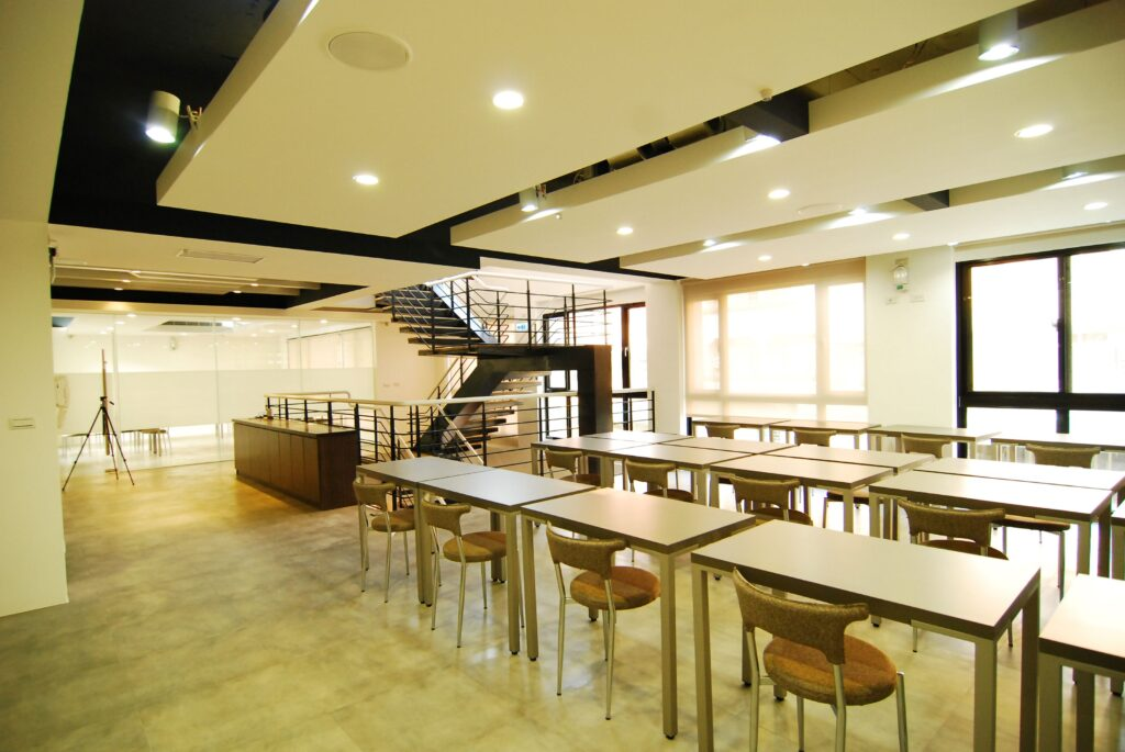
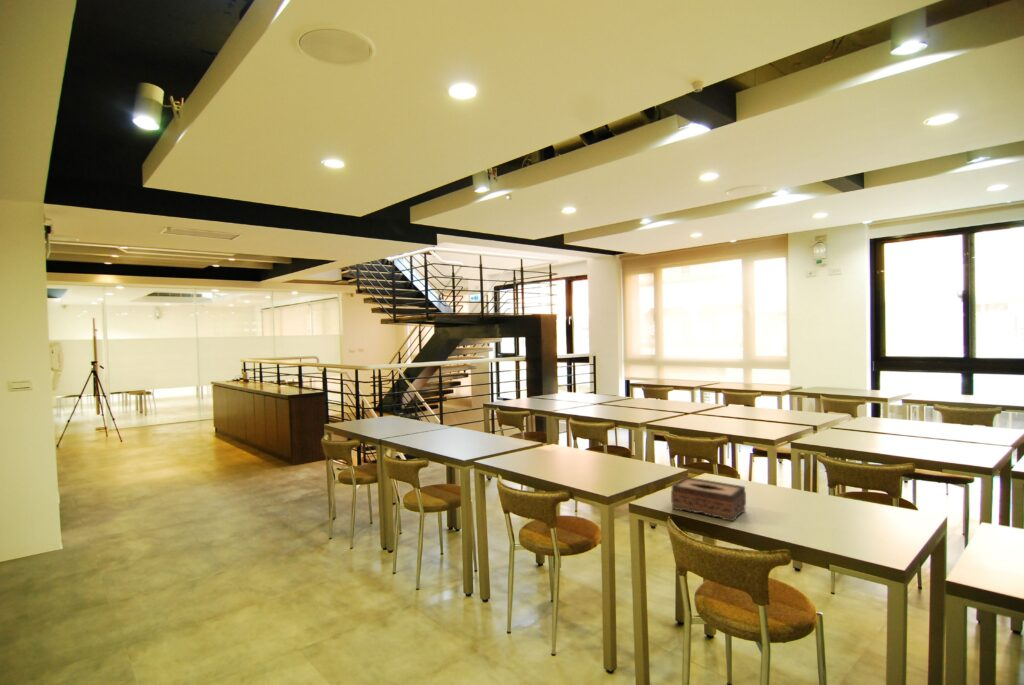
+ tissue box [670,476,747,522]
